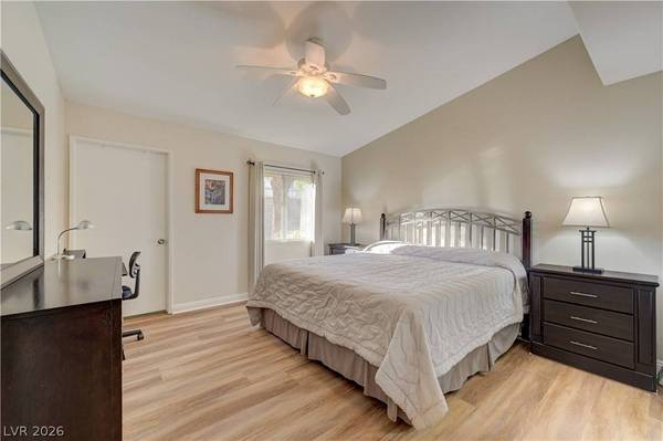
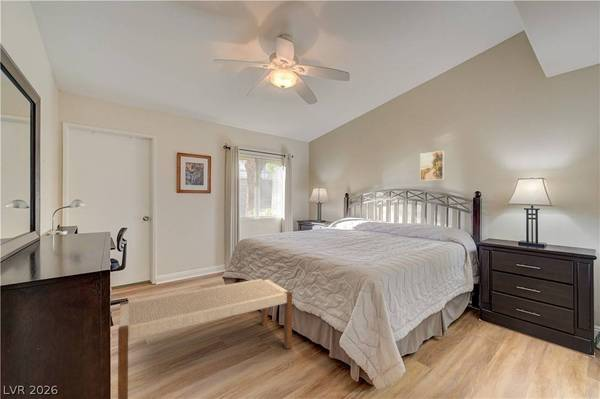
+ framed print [419,150,445,182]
+ bench [117,277,293,399]
